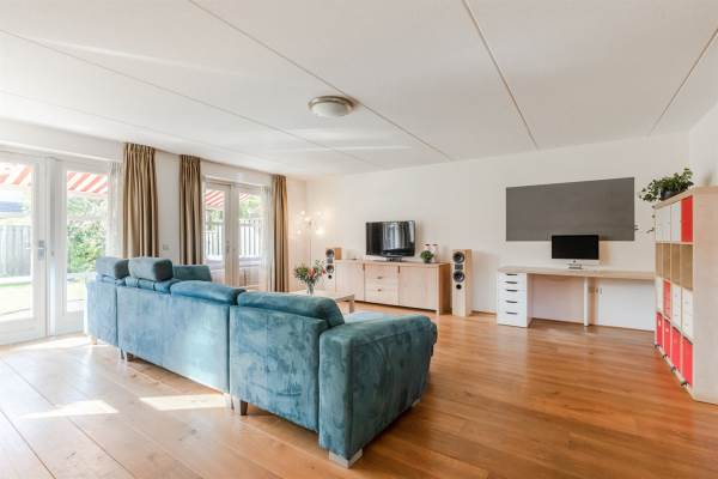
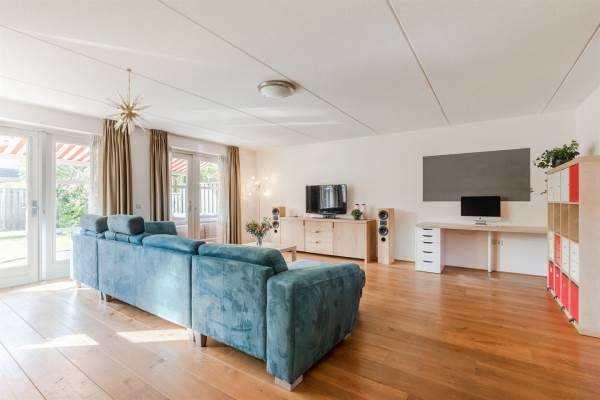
+ chandelier [105,67,153,136]
